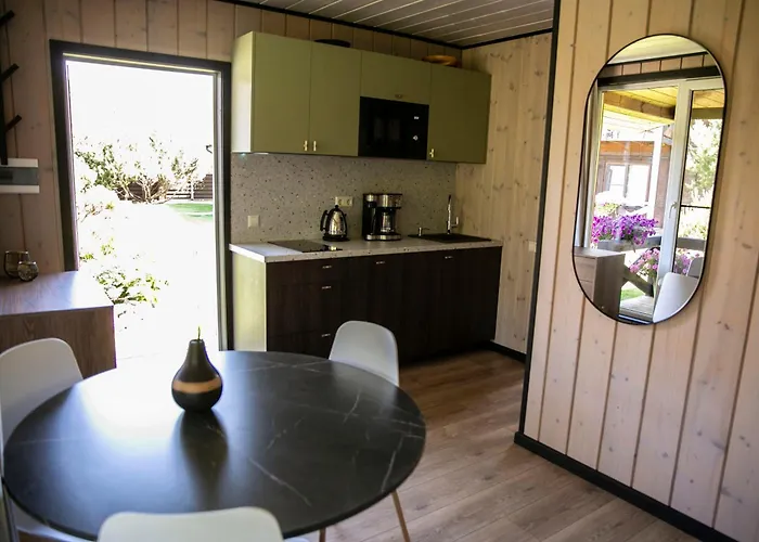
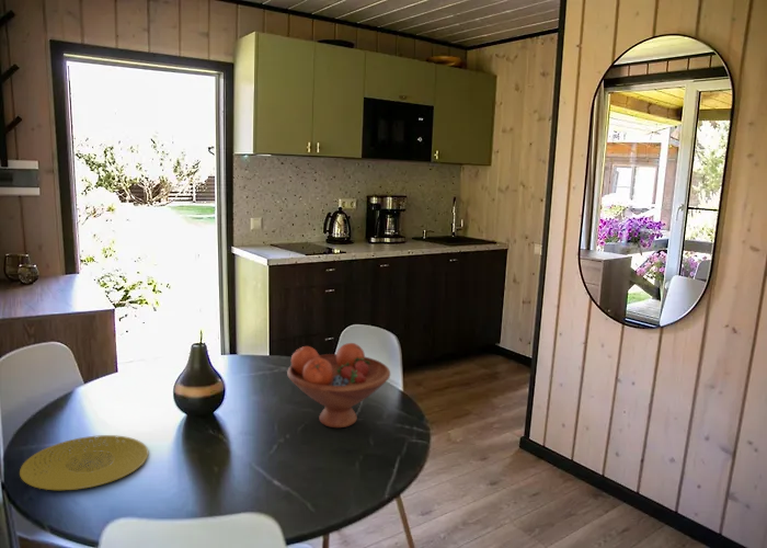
+ fruit bowl [286,342,391,429]
+ plate [19,434,149,491]
